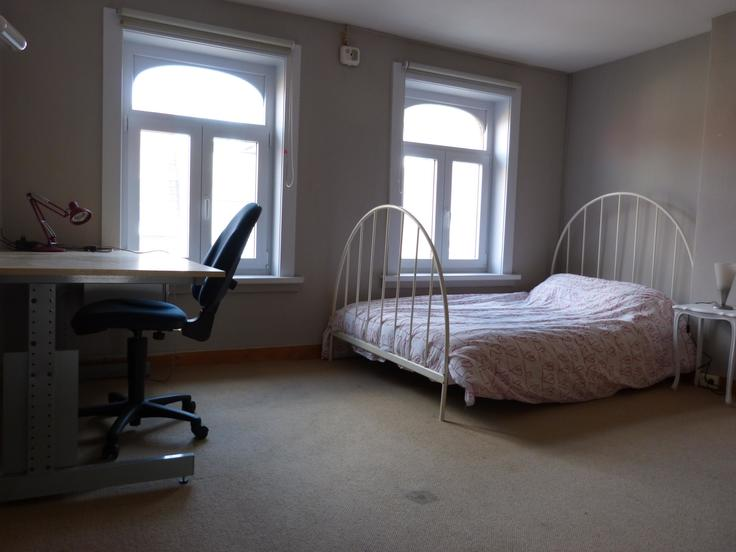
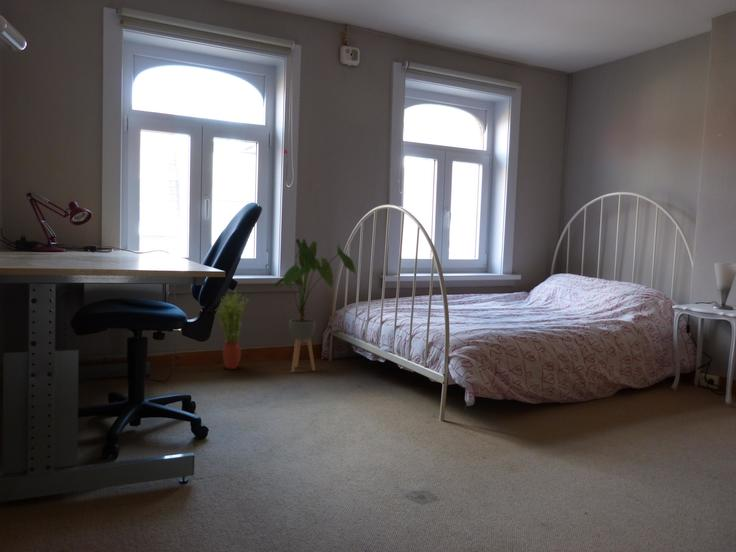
+ house plant [273,238,357,373]
+ potted plant [215,289,249,370]
